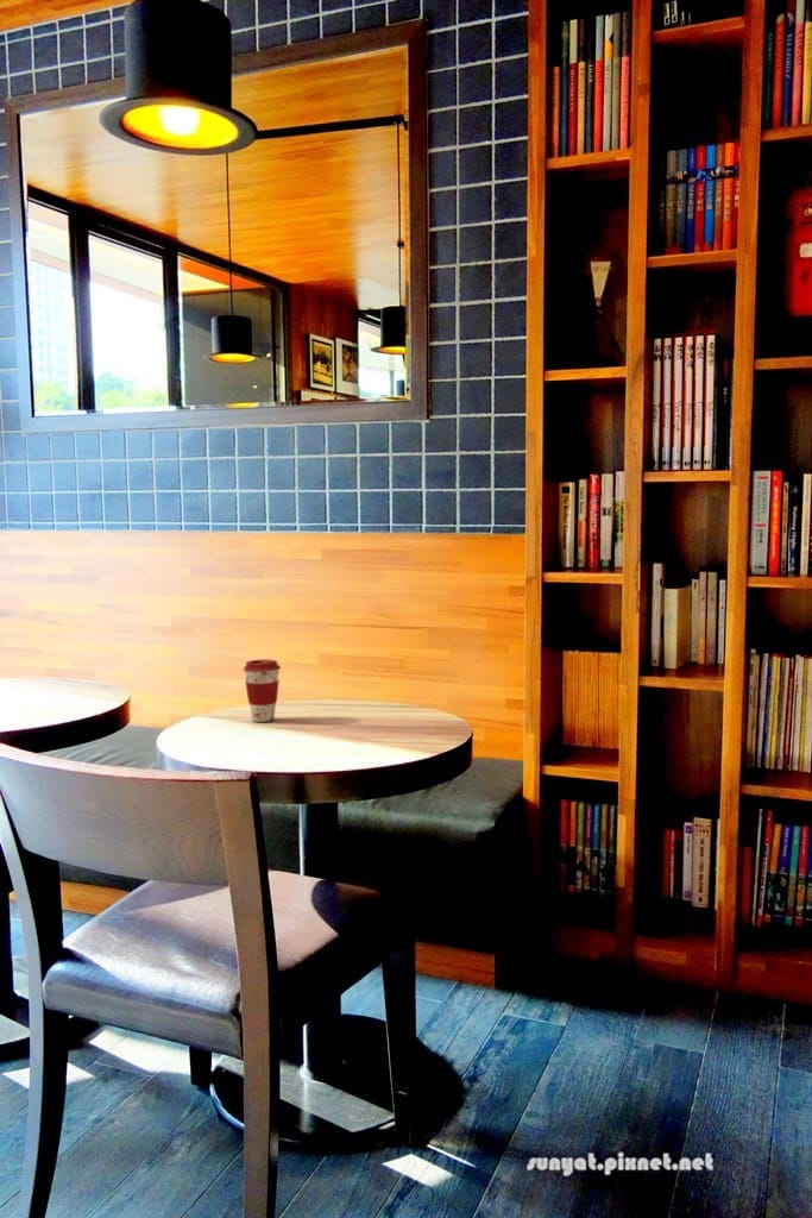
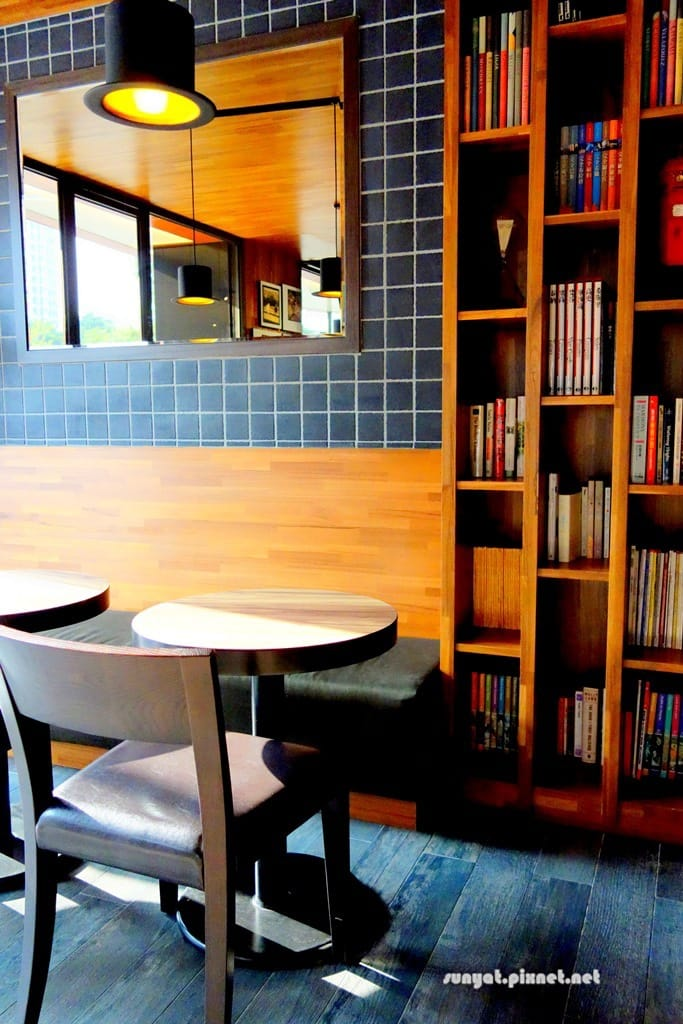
- coffee cup [243,659,282,723]
